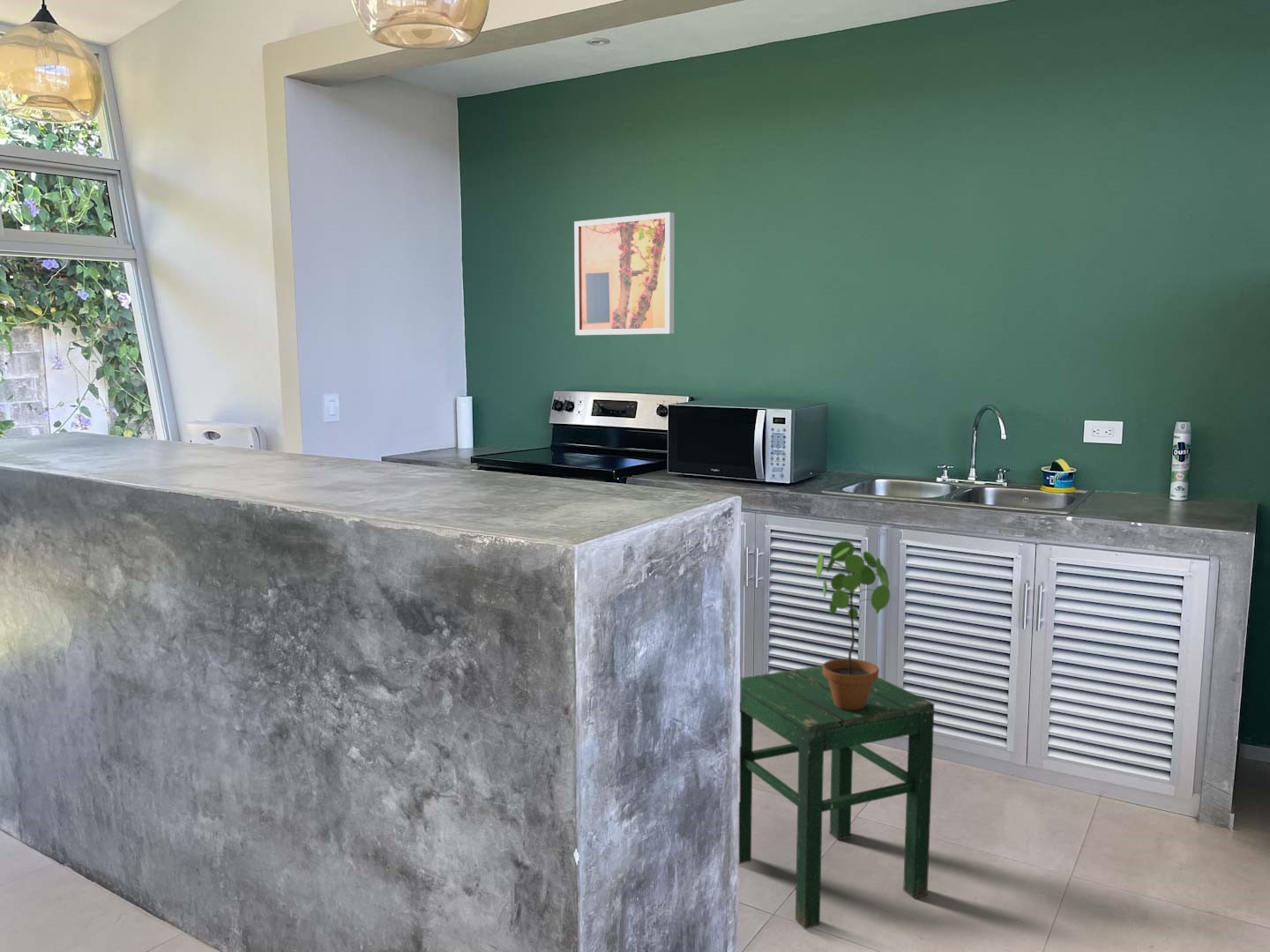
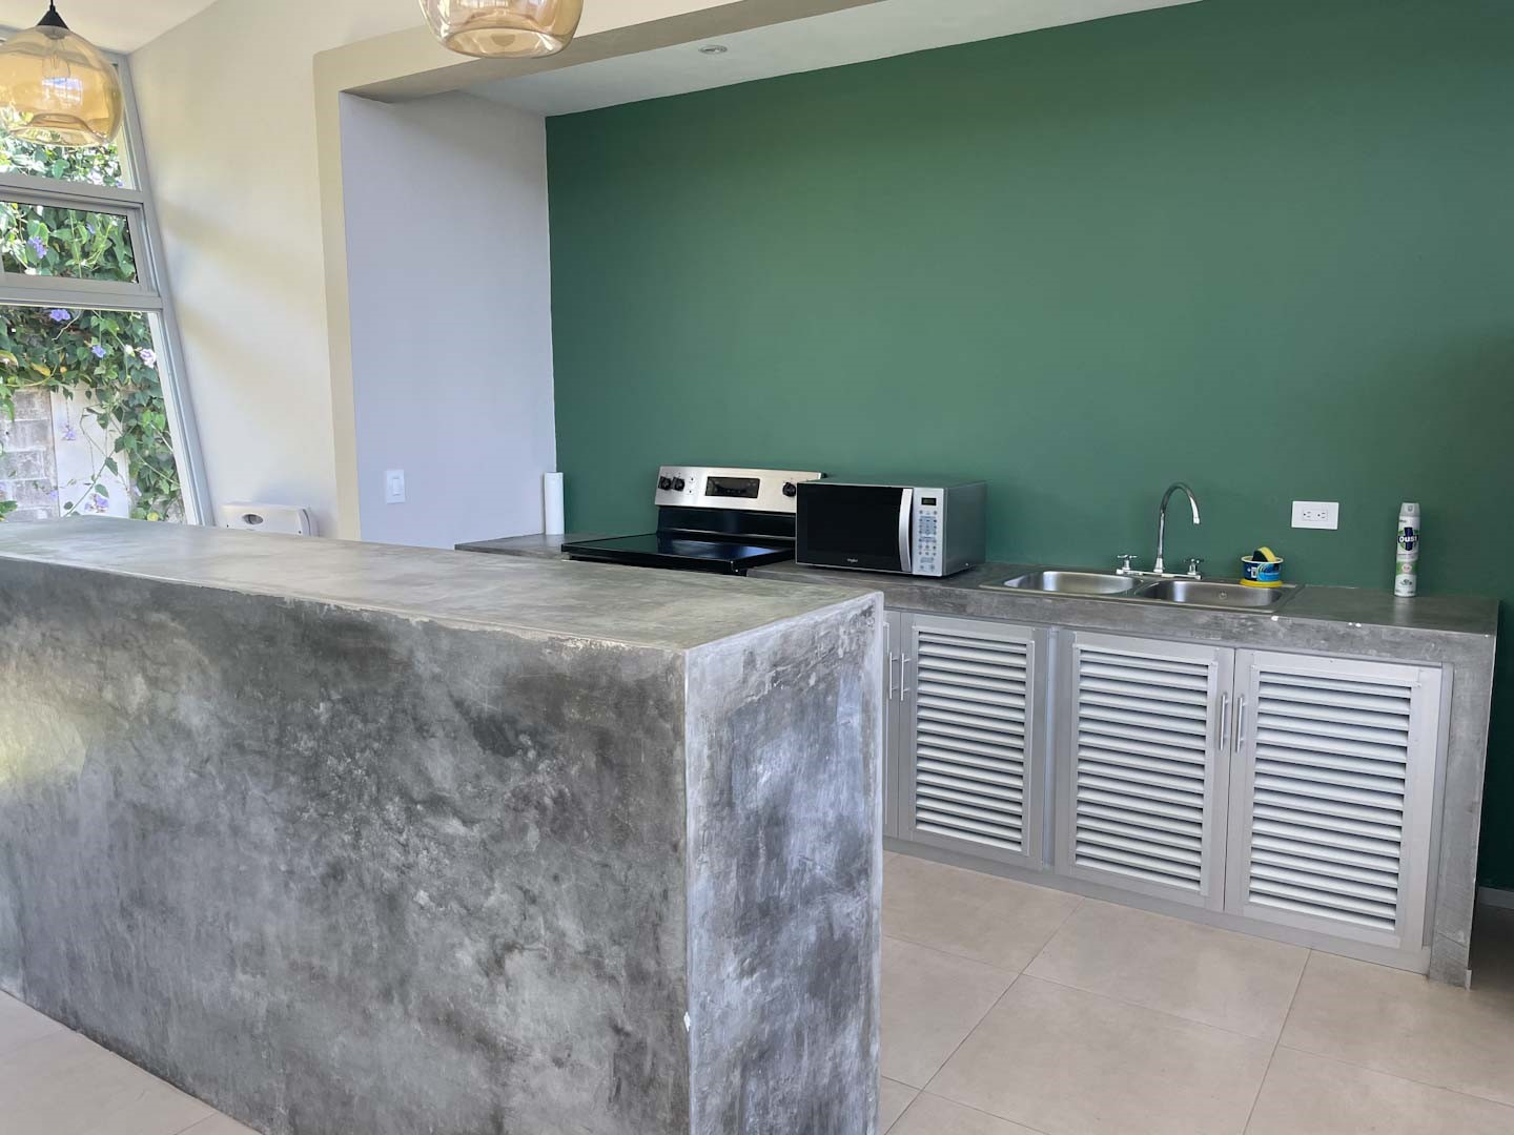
- wall art [573,212,676,336]
- potted plant [815,540,891,710]
- stool [738,665,935,930]
